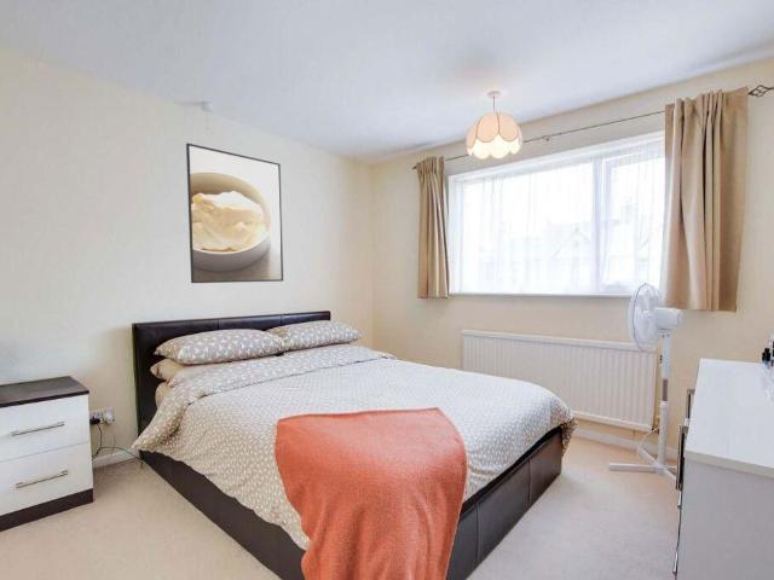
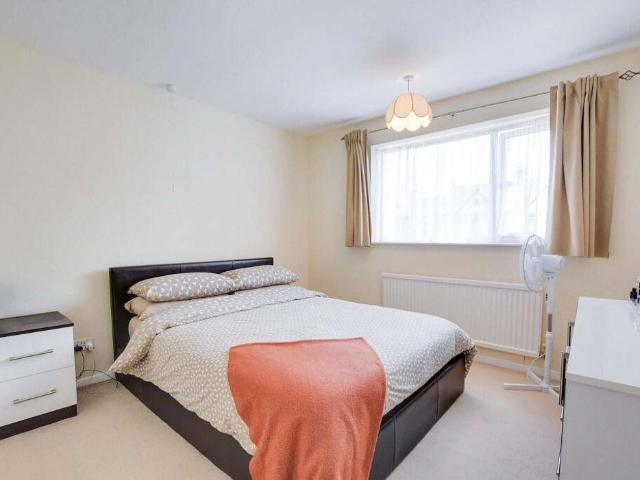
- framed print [185,143,284,284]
